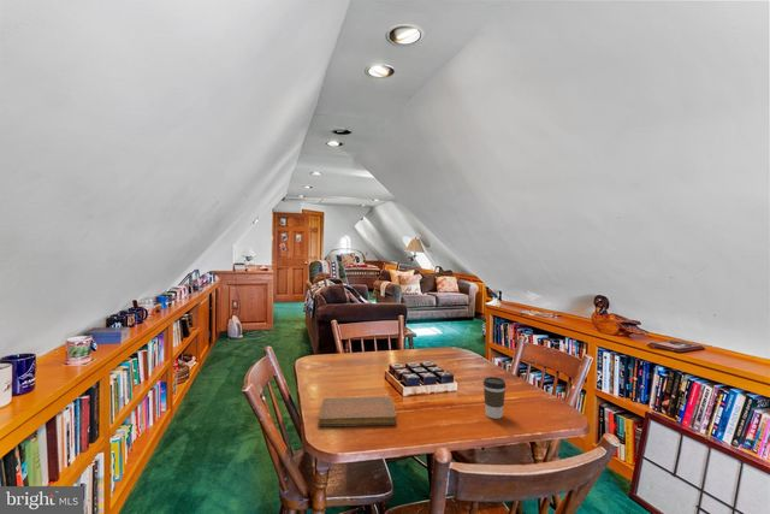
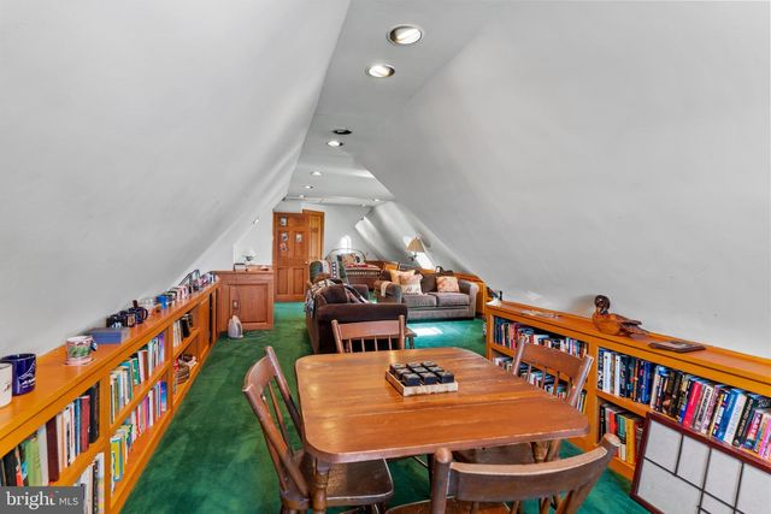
- coffee cup [482,376,507,420]
- notebook [318,396,398,427]
